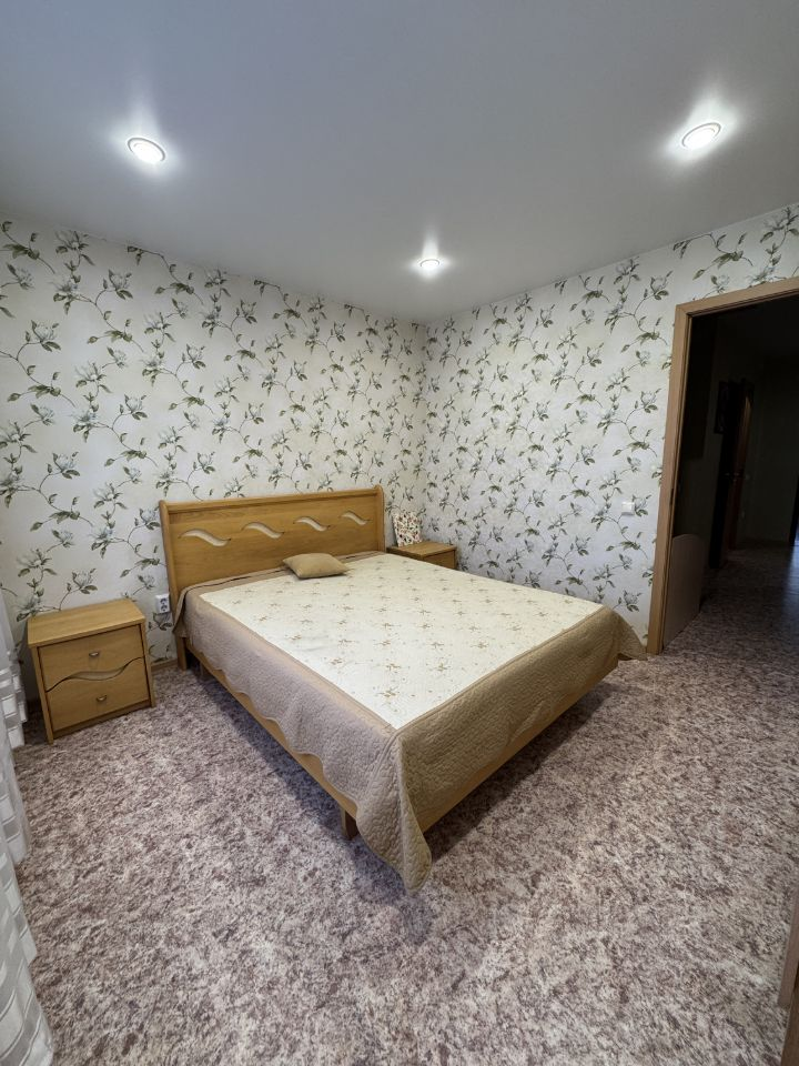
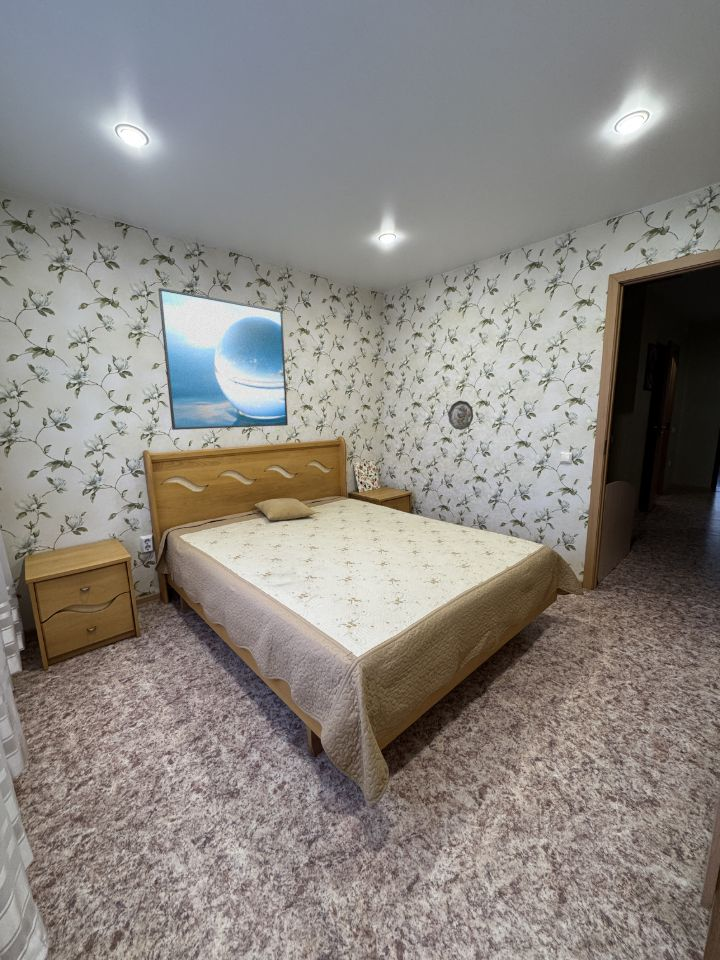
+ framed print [157,287,289,431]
+ decorative plate [447,400,474,431]
